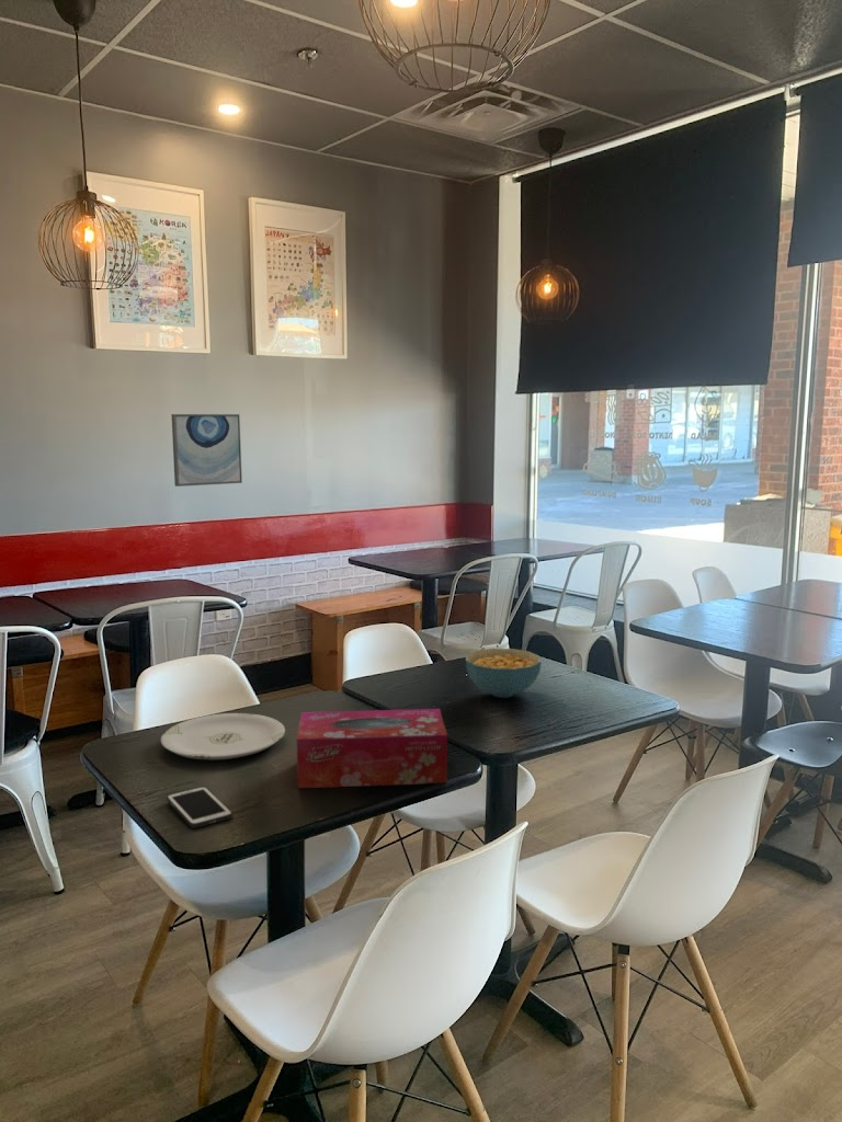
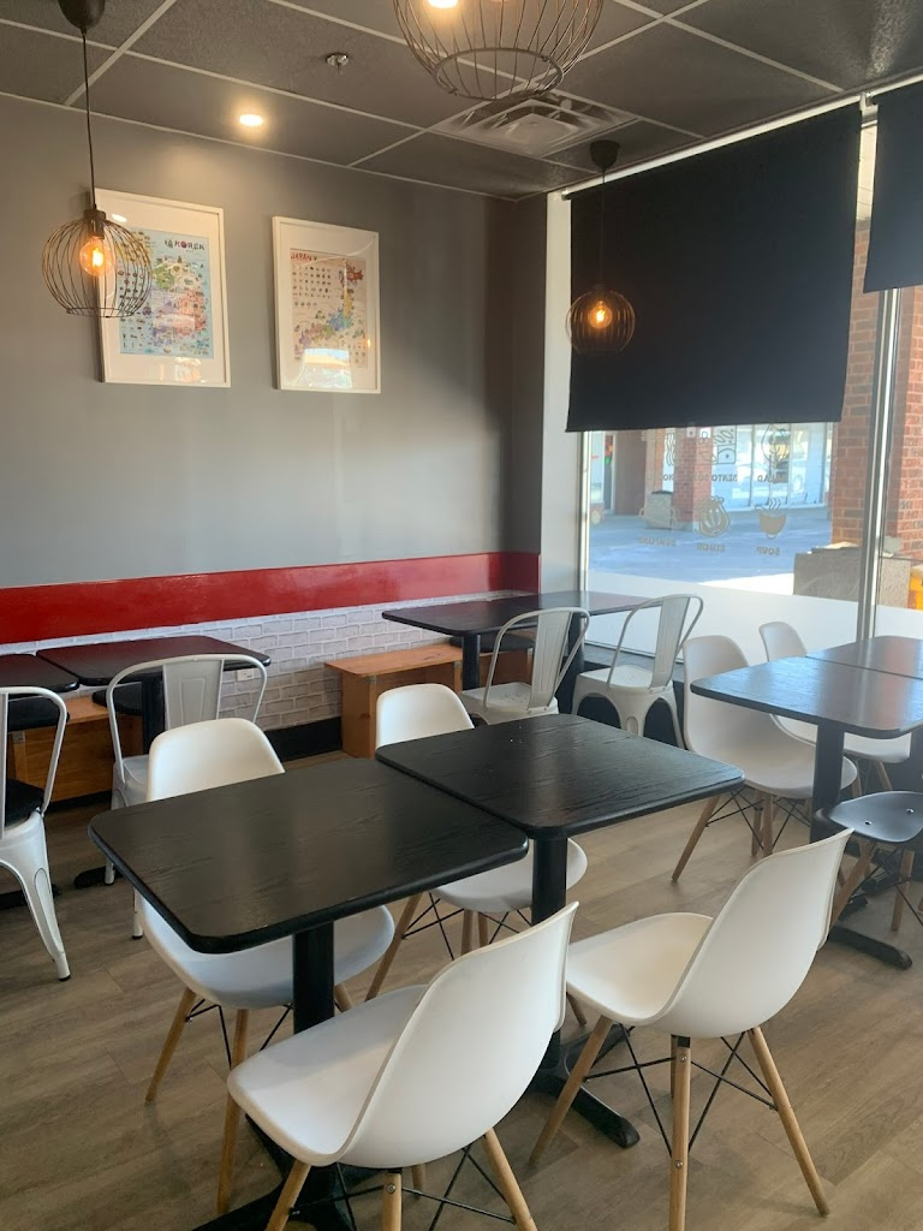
- wall art [171,413,243,488]
- cell phone [166,786,234,829]
- cereal bowl [465,648,543,699]
- tissue box [296,708,448,789]
- plate [160,712,286,762]
